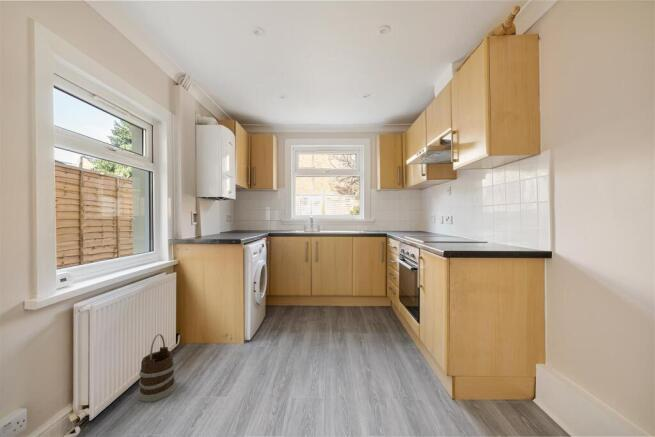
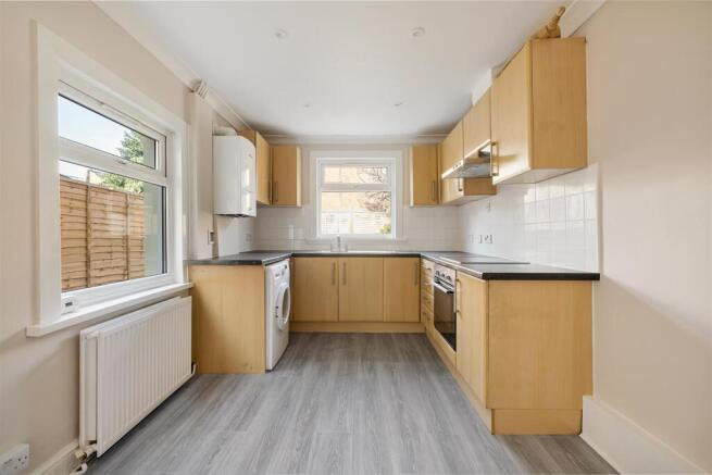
- wooden bucket [138,333,177,403]
